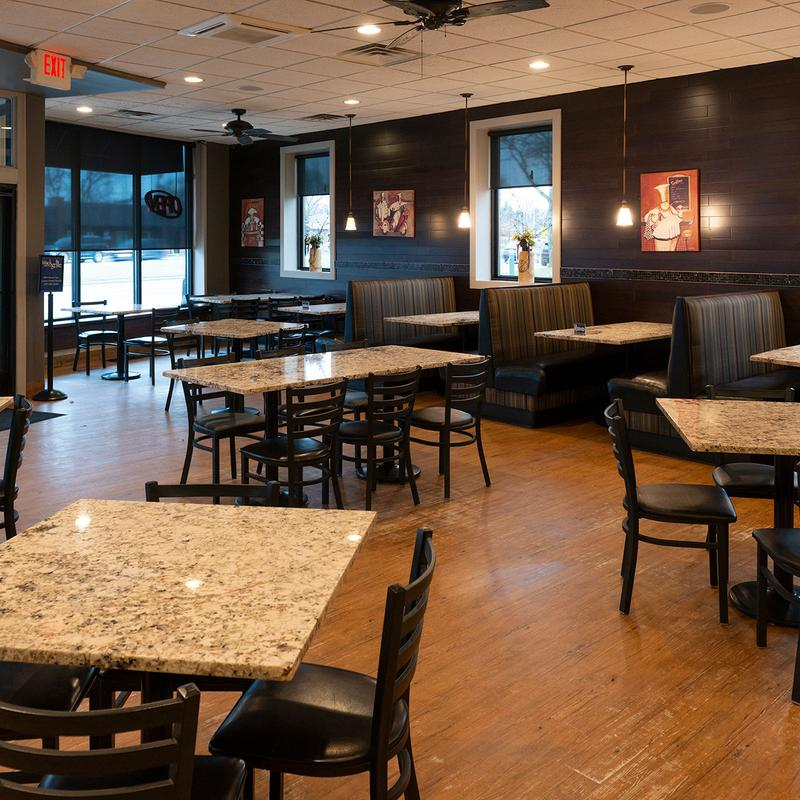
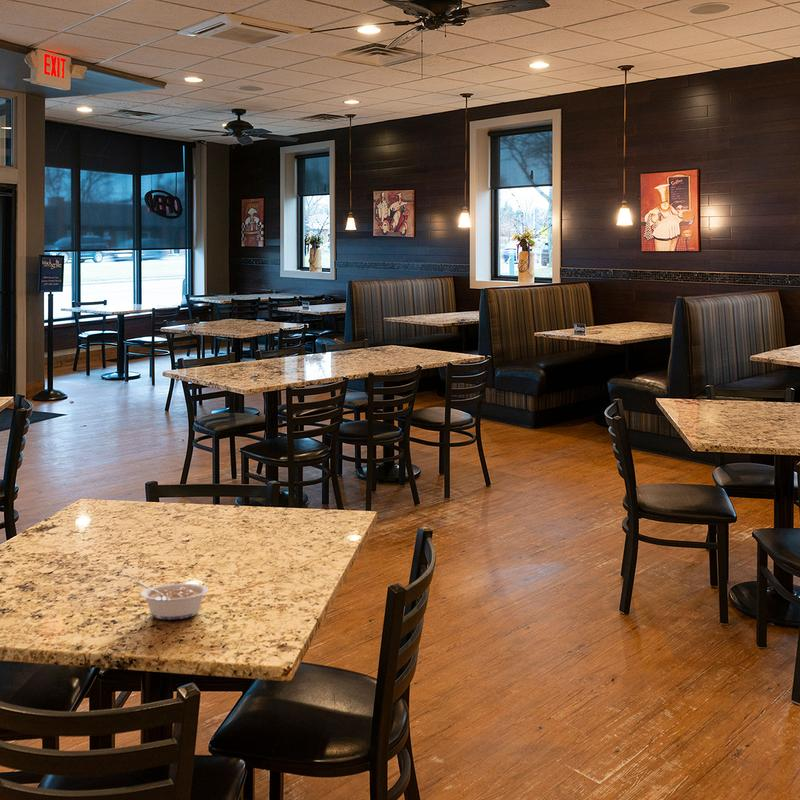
+ legume [135,581,210,620]
